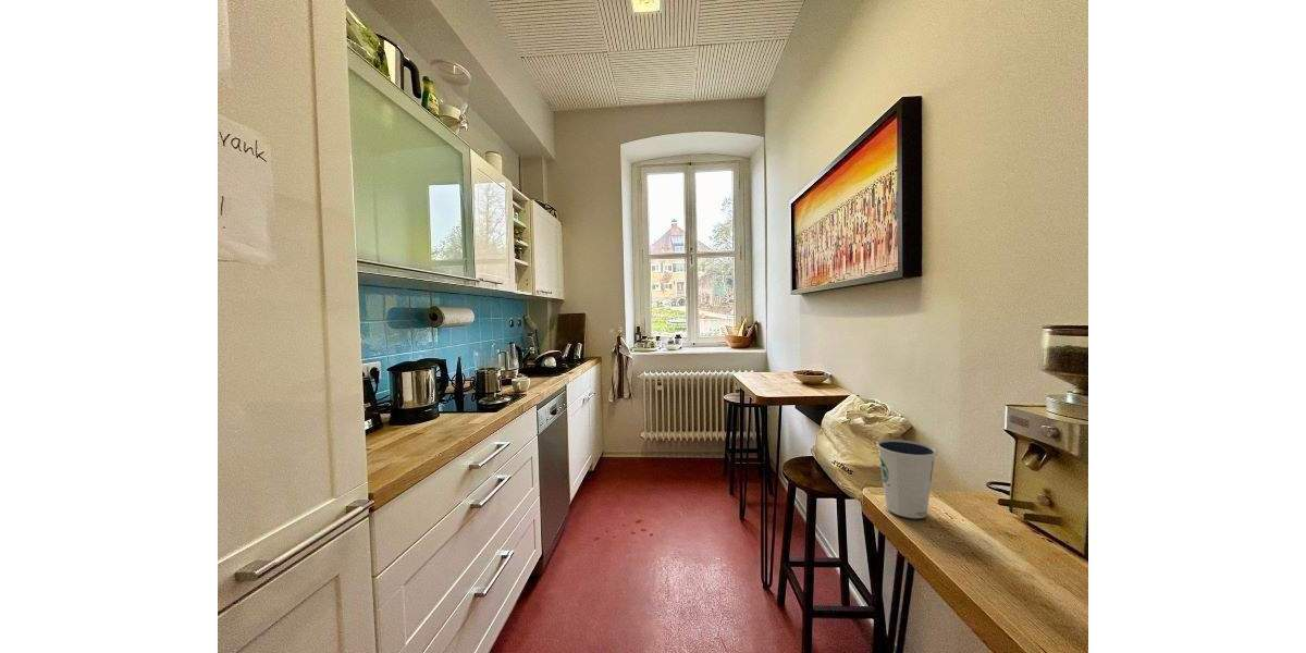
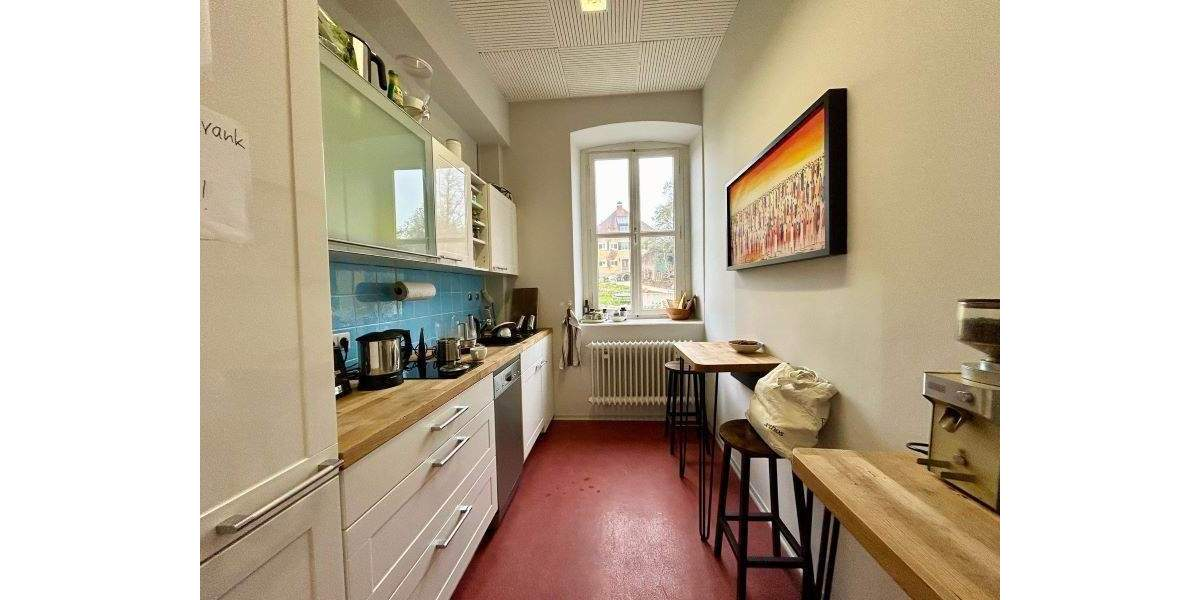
- dixie cup [875,439,938,519]
